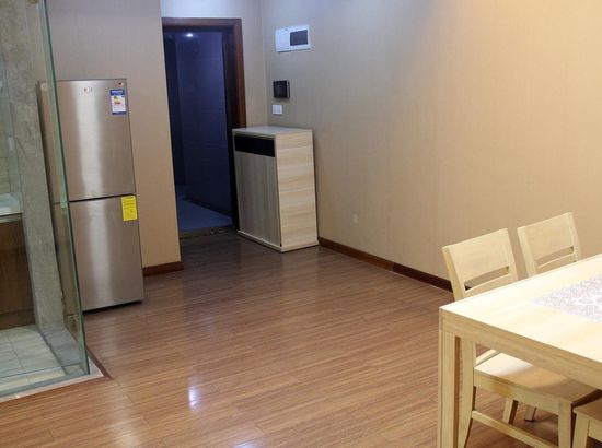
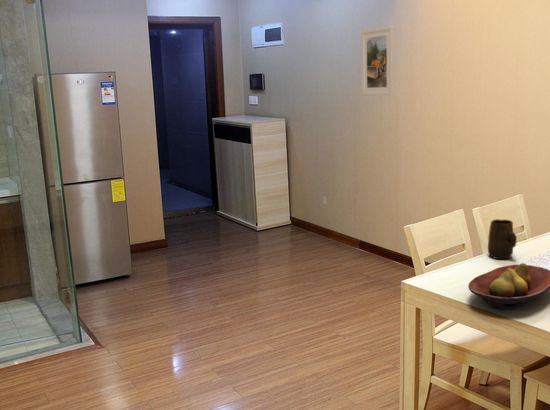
+ fruit bowl [467,262,550,310]
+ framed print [360,25,395,96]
+ mug [487,218,518,260]
